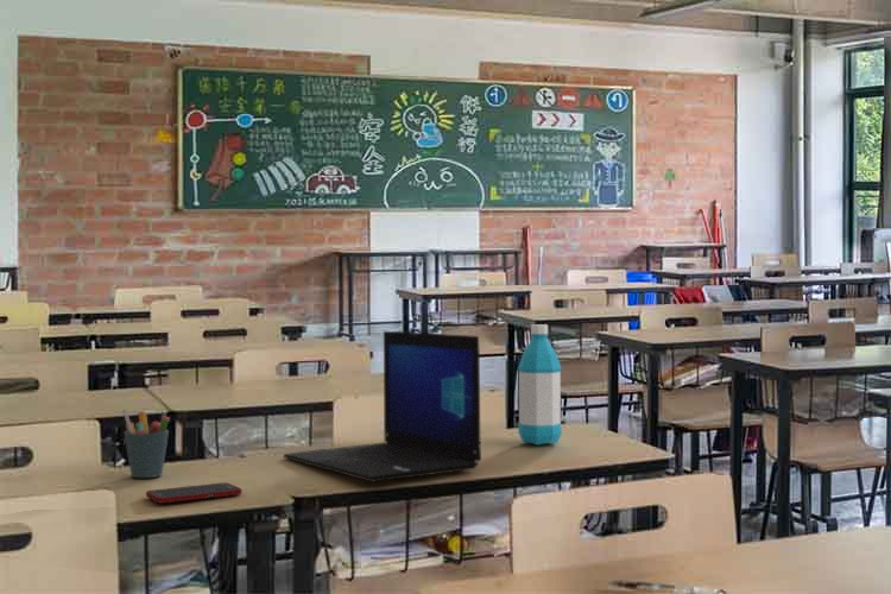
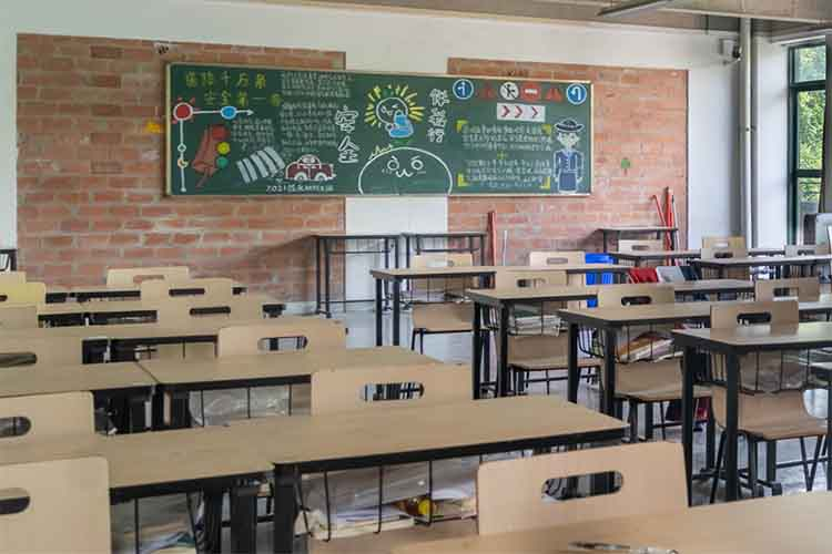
- laptop [283,330,482,484]
- cell phone [145,482,244,504]
- pen holder [121,407,171,479]
- water bottle [517,323,563,447]
